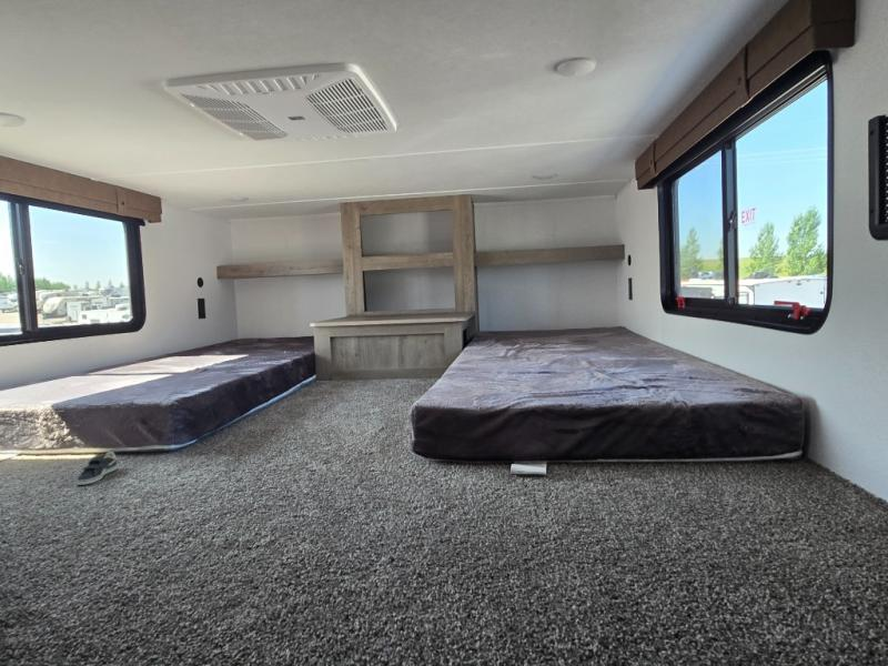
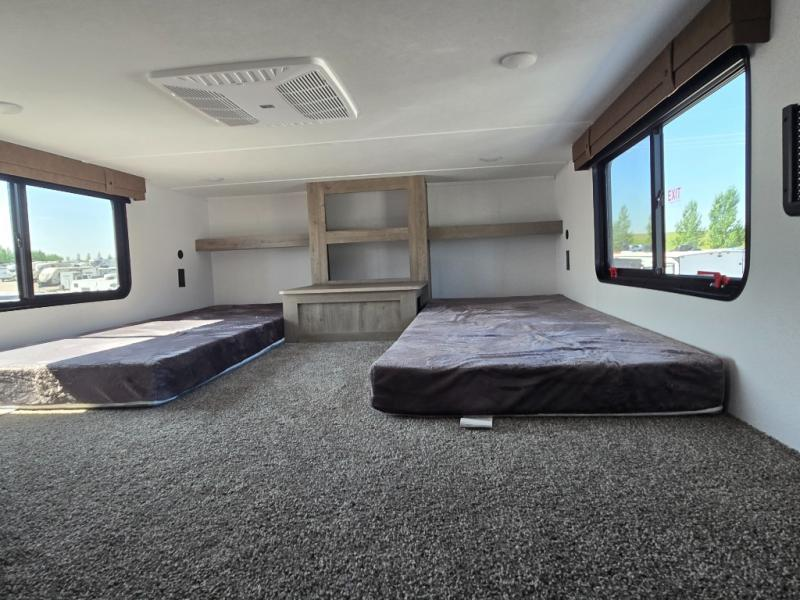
- sneaker [75,451,119,486]
